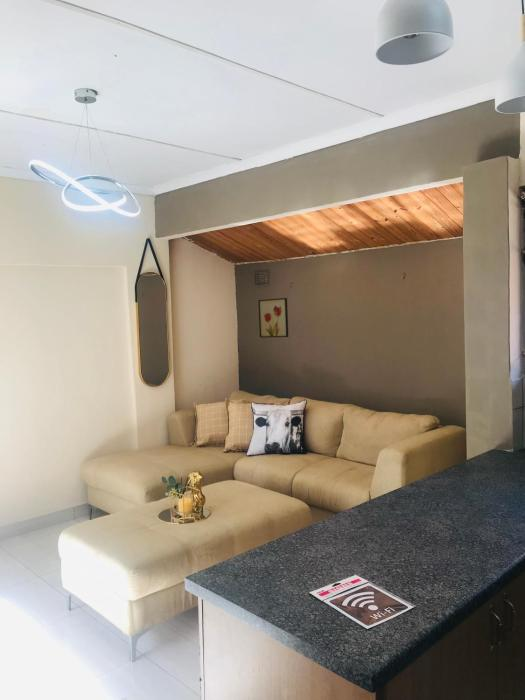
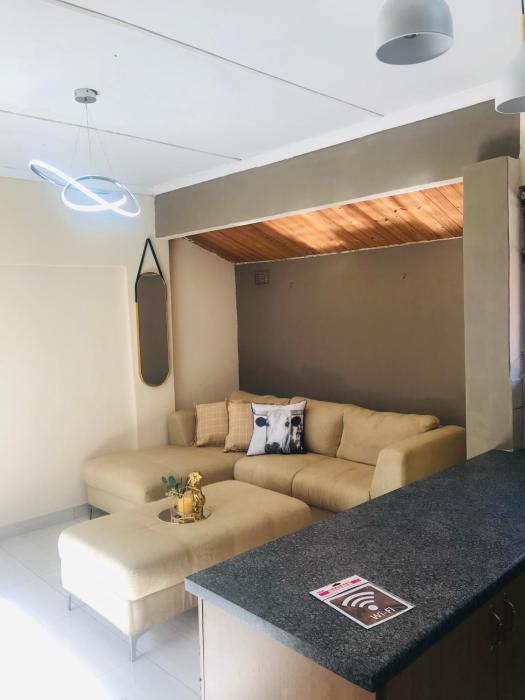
- wall art [257,297,289,339]
